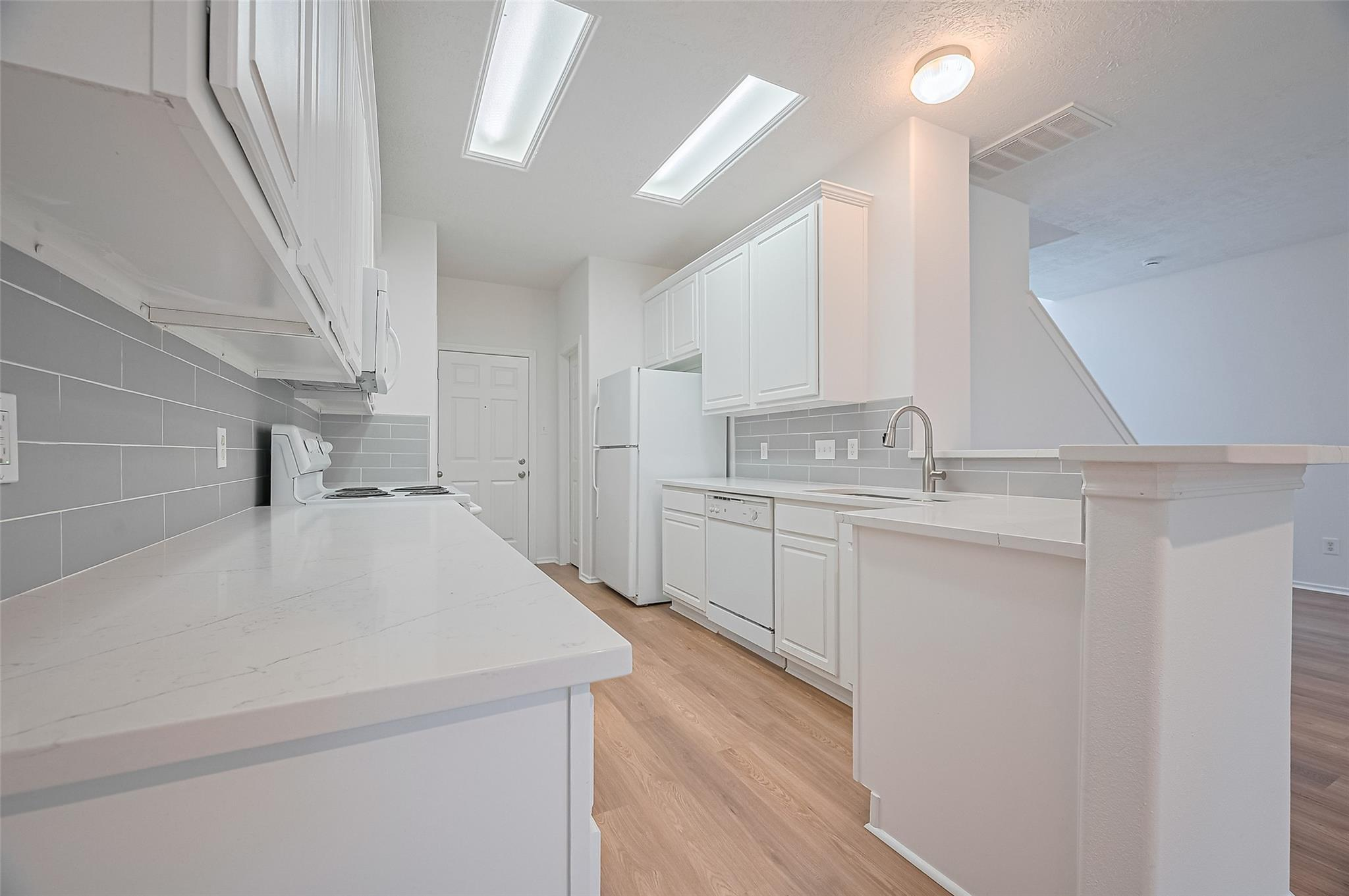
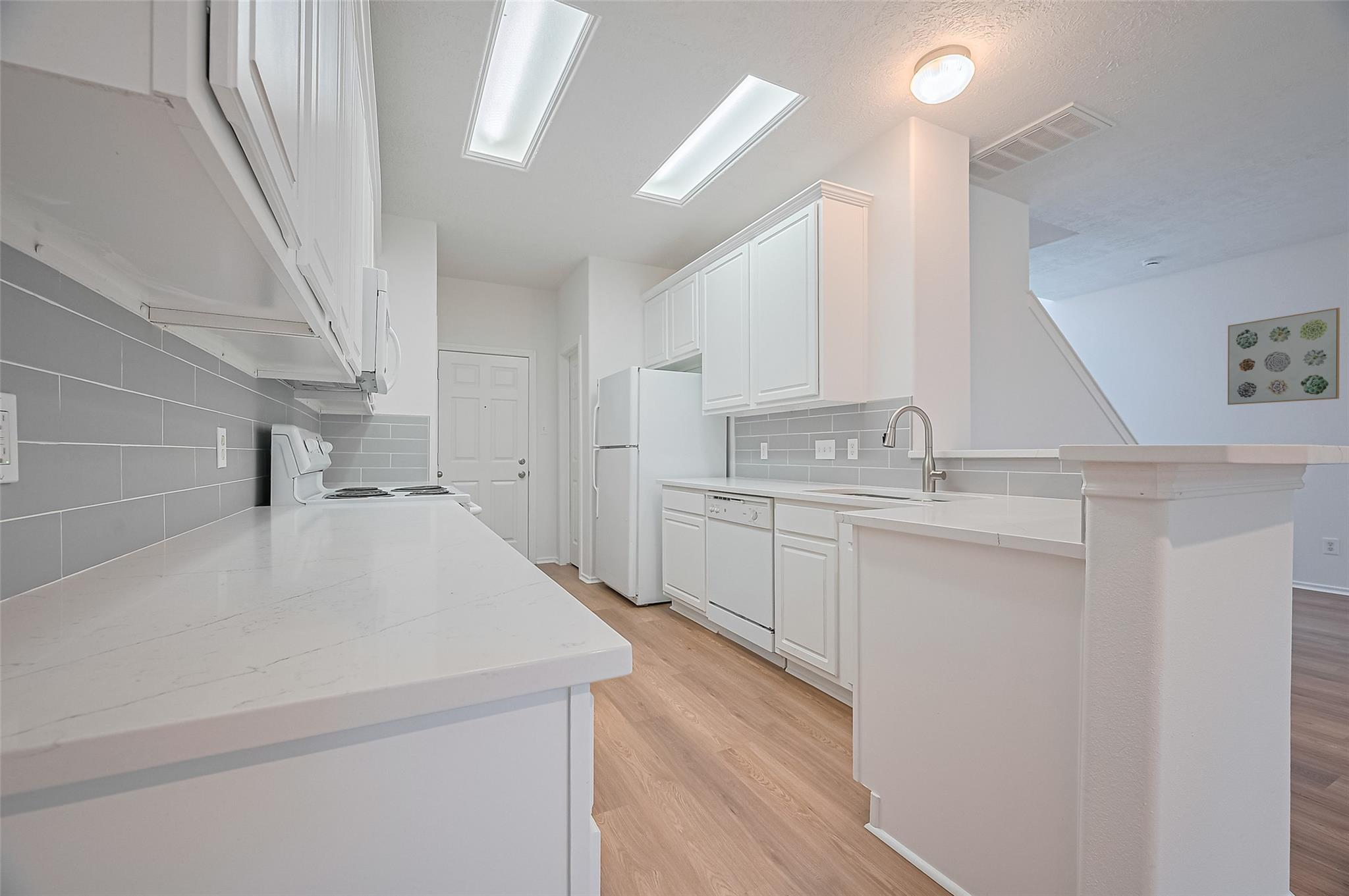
+ wall art [1227,307,1340,406]
